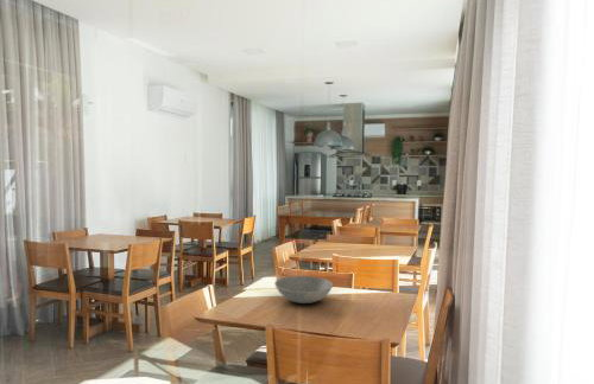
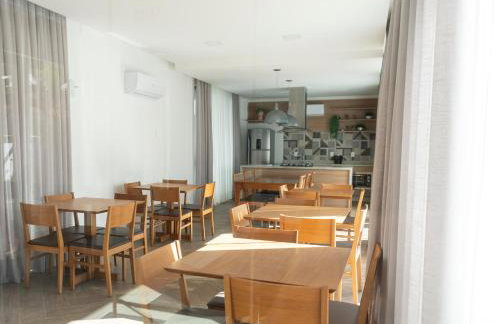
- bowl [273,275,334,305]
